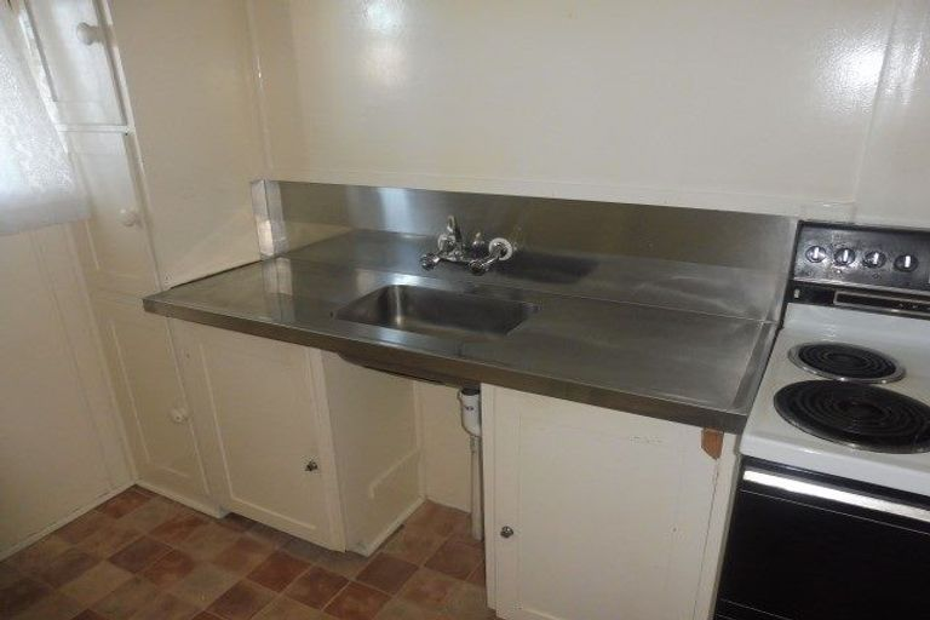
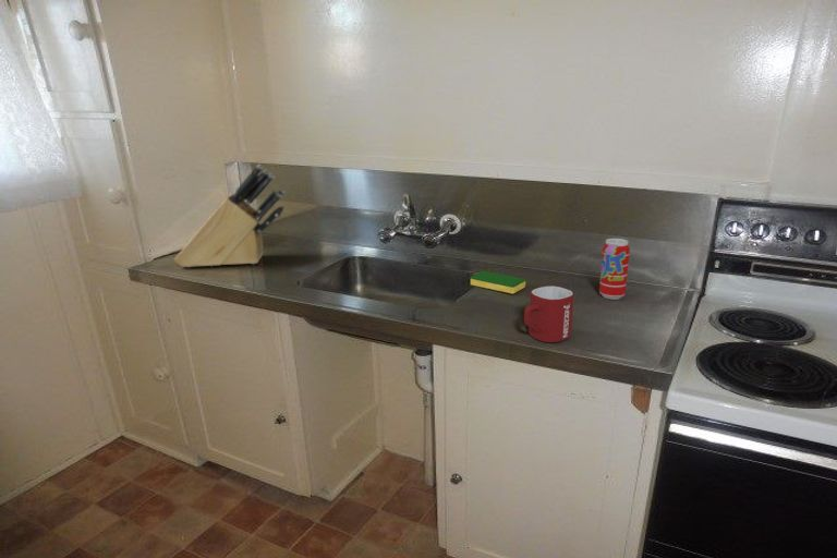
+ dish sponge [470,270,526,295]
+ mug [523,284,574,343]
+ beverage can [598,238,631,301]
+ knife block [173,163,286,268]
